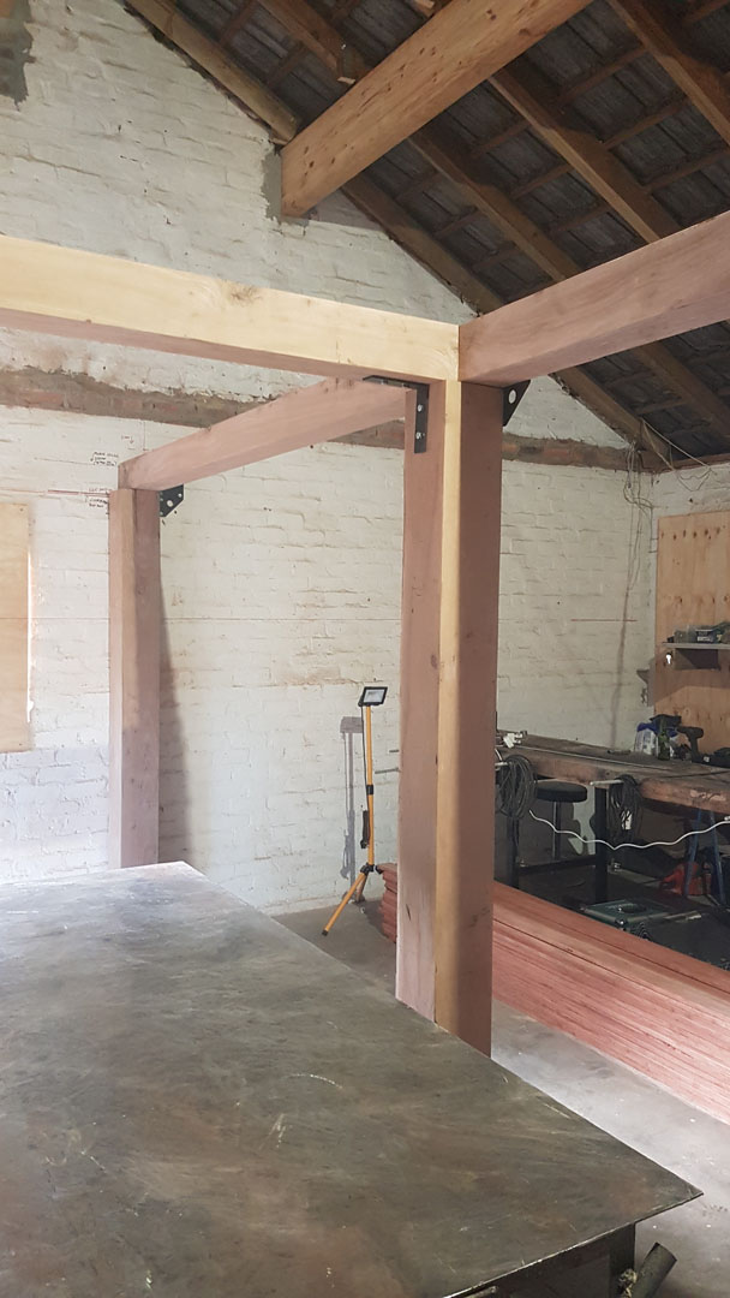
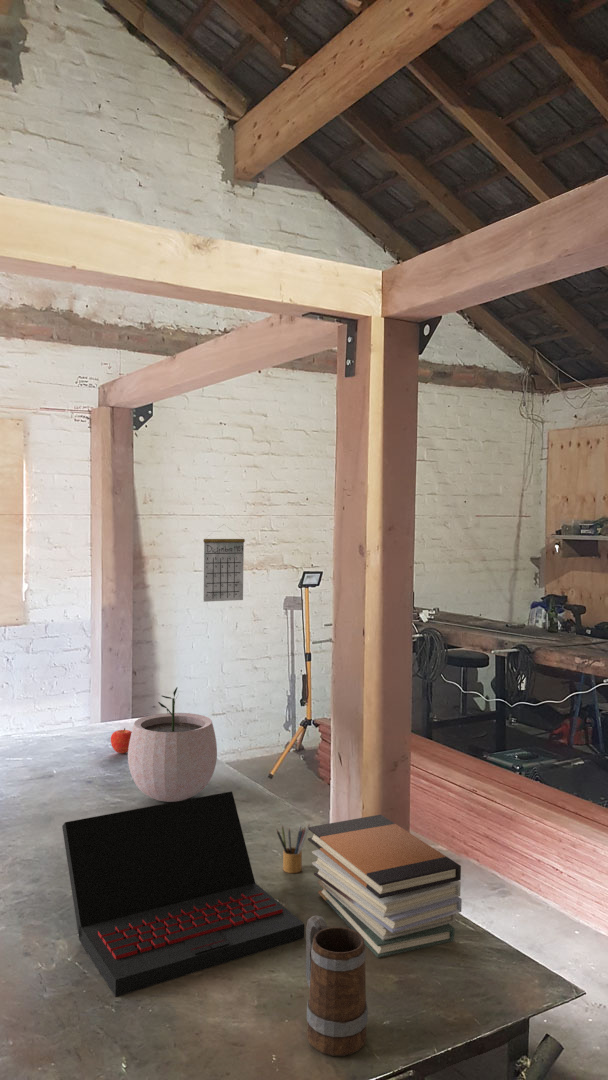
+ book stack [307,814,463,959]
+ laptop [61,790,305,998]
+ pencil box [276,823,311,874]
+ plant pot [127,687,218,803]
+ calendar [203,523,246,603]
+ mug [305,915,369,1057]
+ fruit [110,727,132,754]
